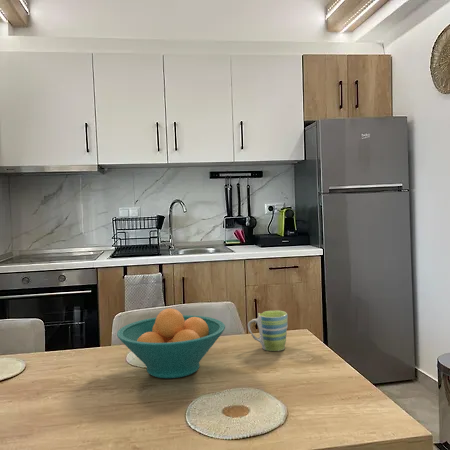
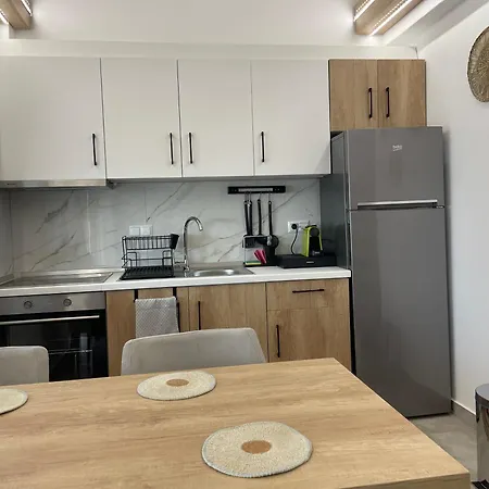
- fruit bowl [116,307,226,379]
- mug [247,309,289,352]
